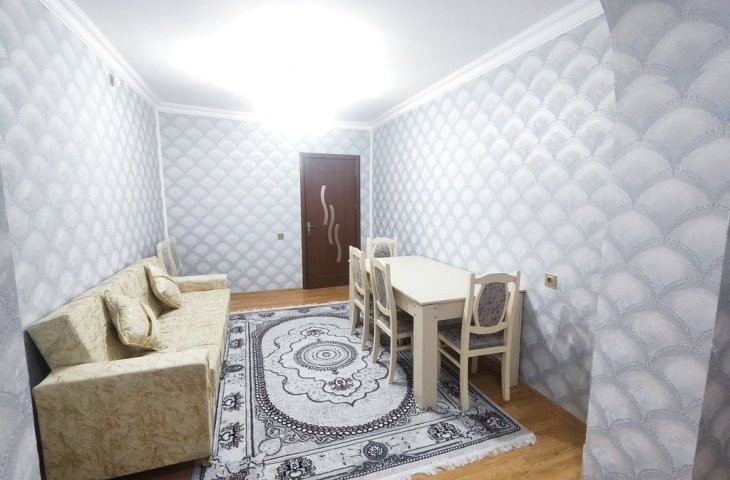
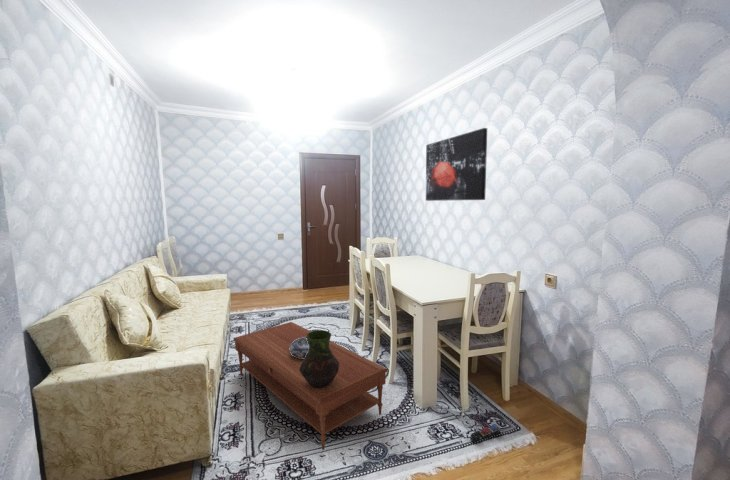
+ toy train [469,423,501,443]
+ coffee table [233,321,389,451]
+ vase [300,329,339,388]
+ wall art [425,127,488,202]
+ decorative bowl [289,337,309,359]
